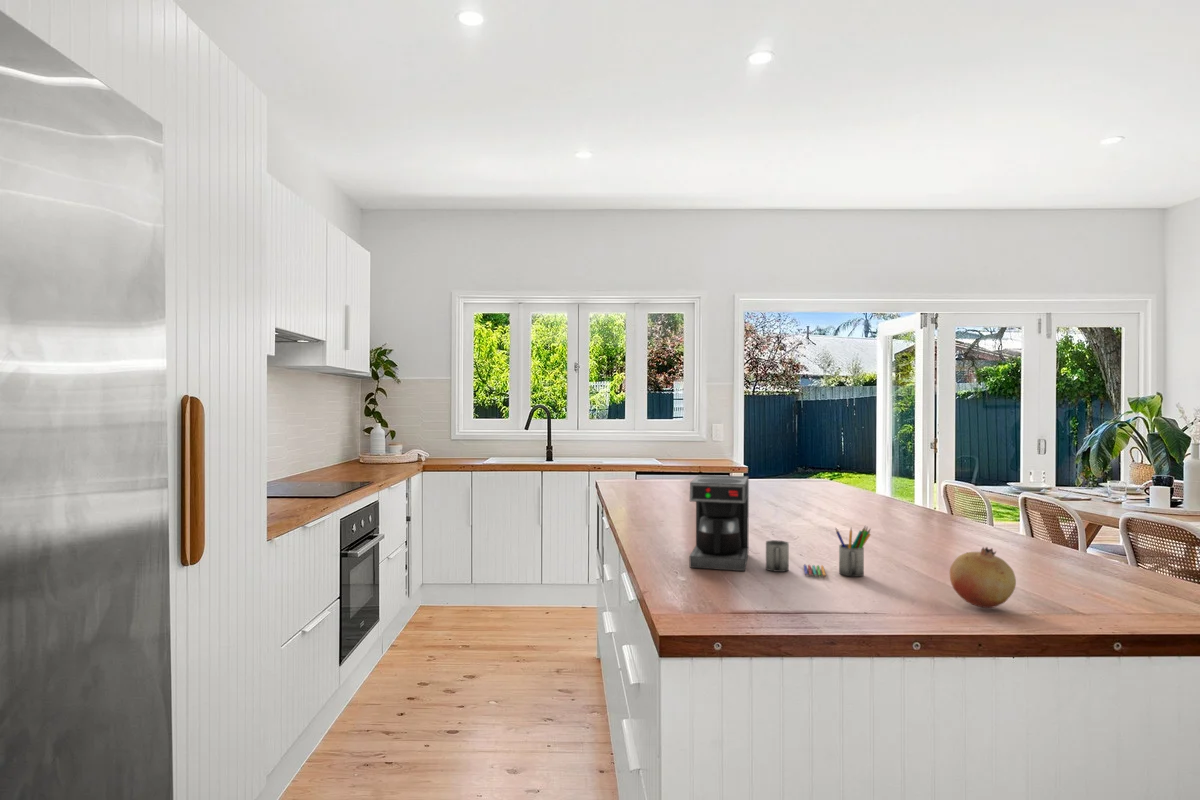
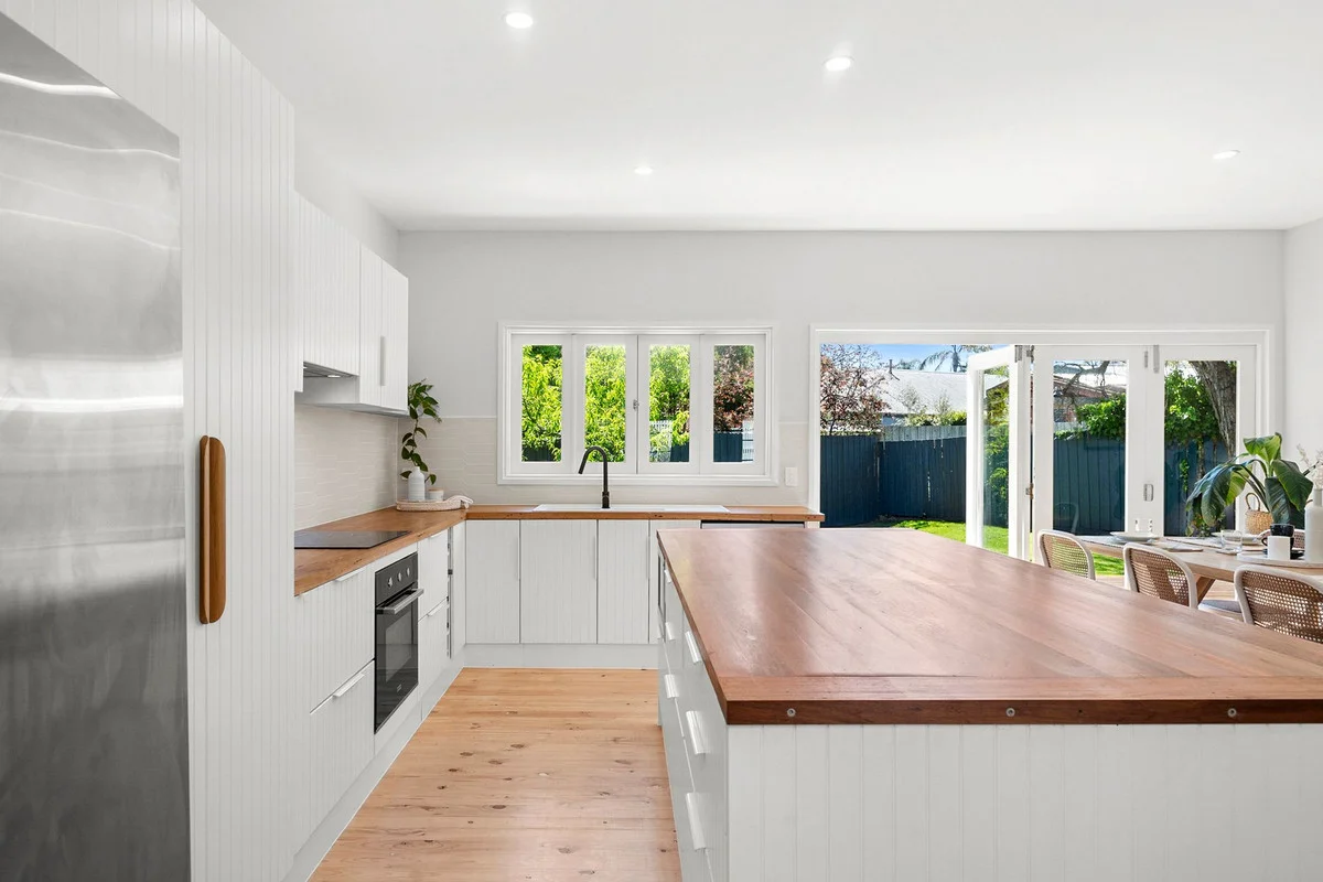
- coffee maker [688,474,872,578]
- fruit [949,546,1017,609]
